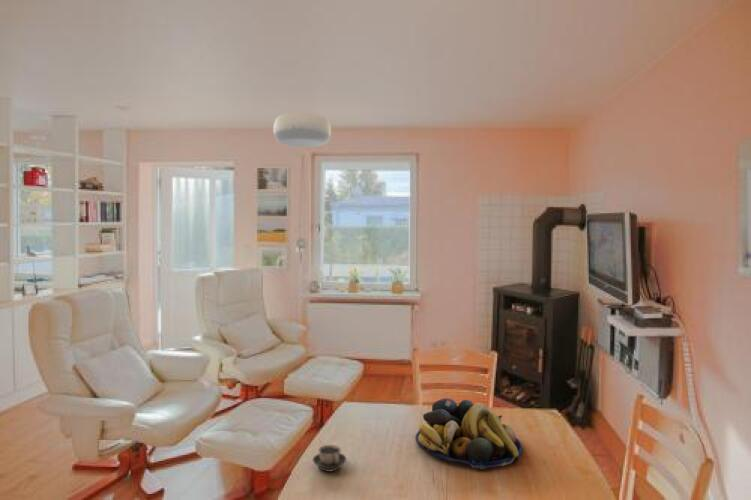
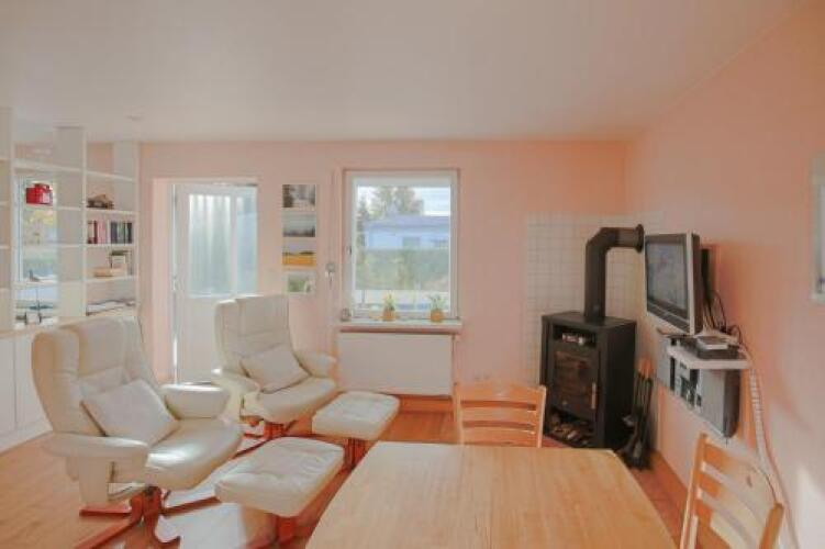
- cup [312,444,347,473]
- ceiling light [273,111,332,148]
- fruit bowl [414,397,523,470]
